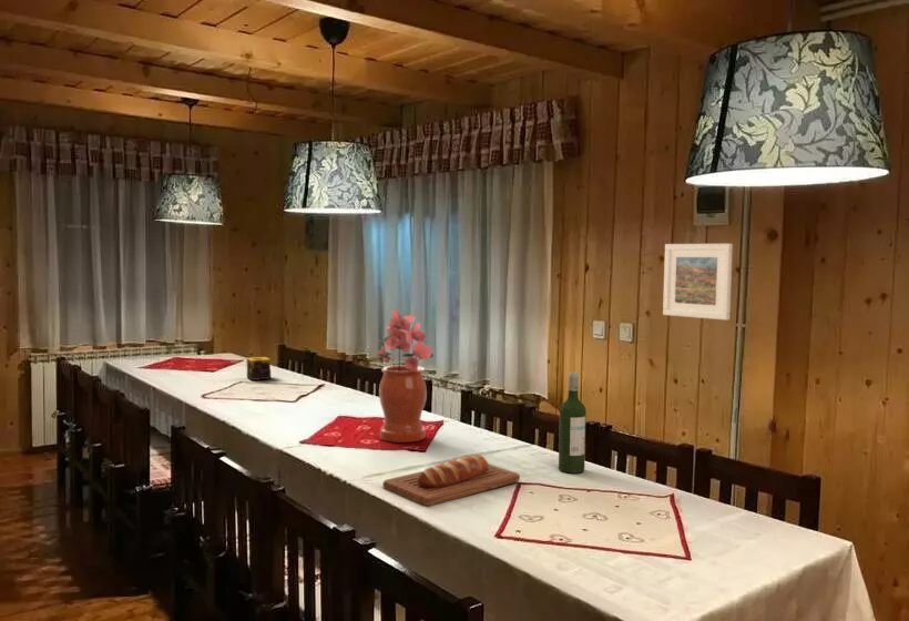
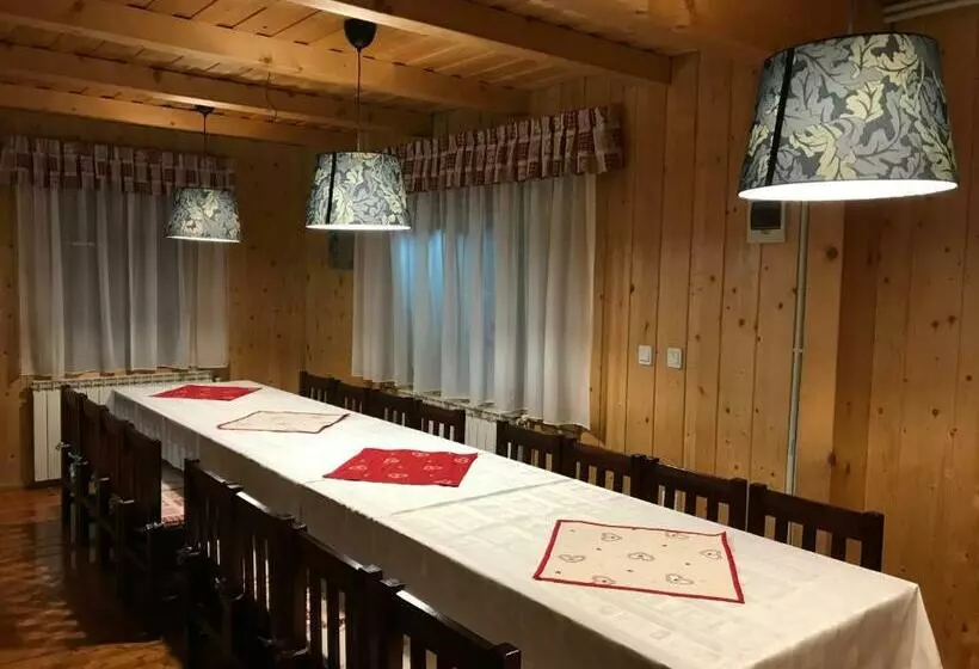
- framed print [662,243,734,322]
- candle [245,356,273,381]
- wine bottle [558,371,588,475]
- bread loaf [381,454,521,507]
- potted flower [375,307,435,444]
